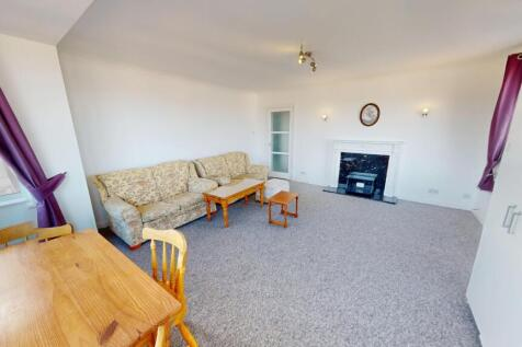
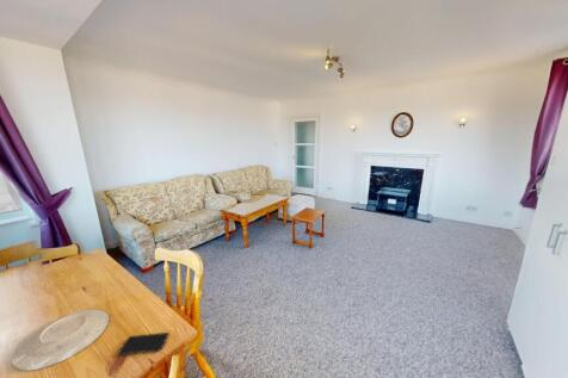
+ plate [11,309,110,372]
+ smartphone [117,331,169,355]
